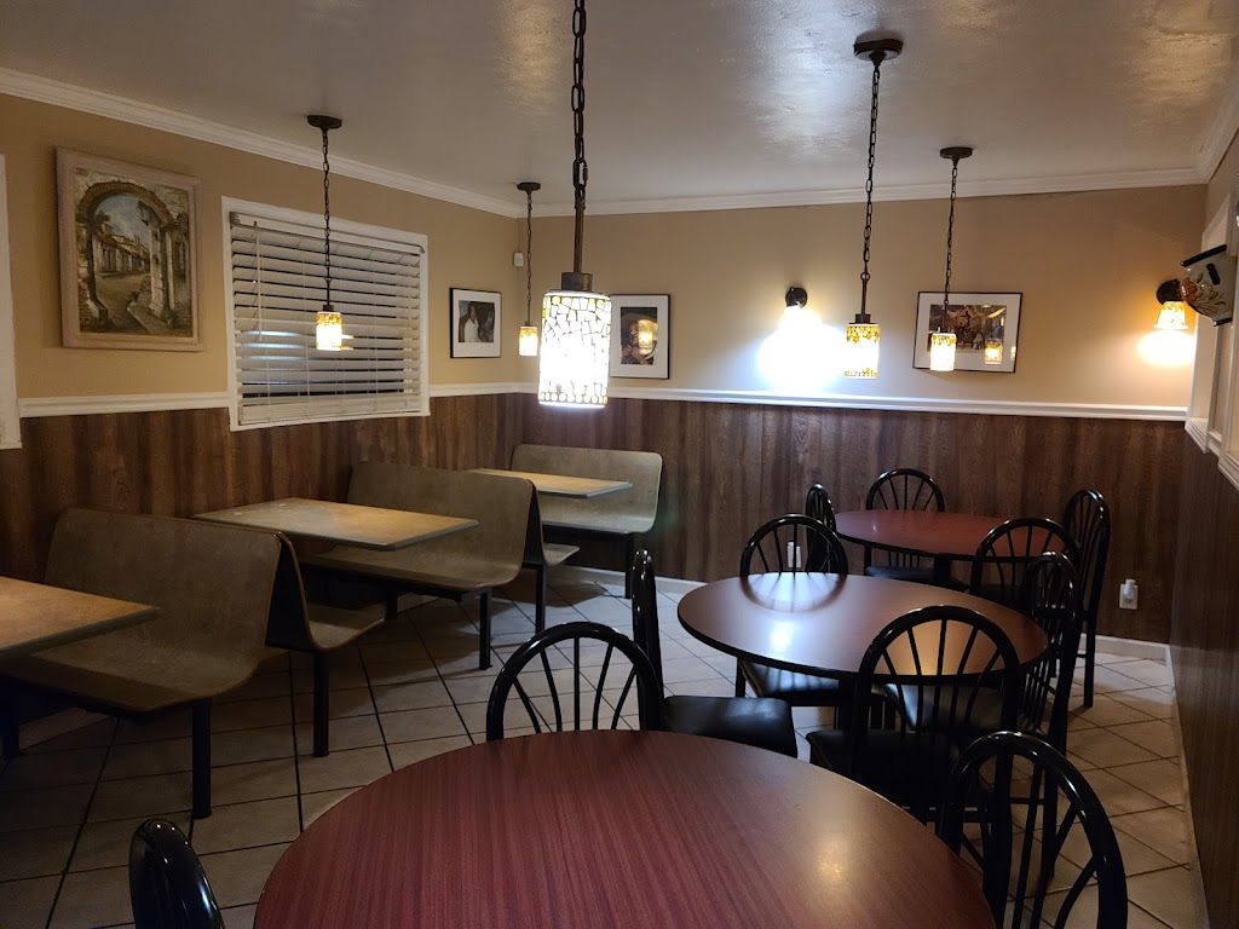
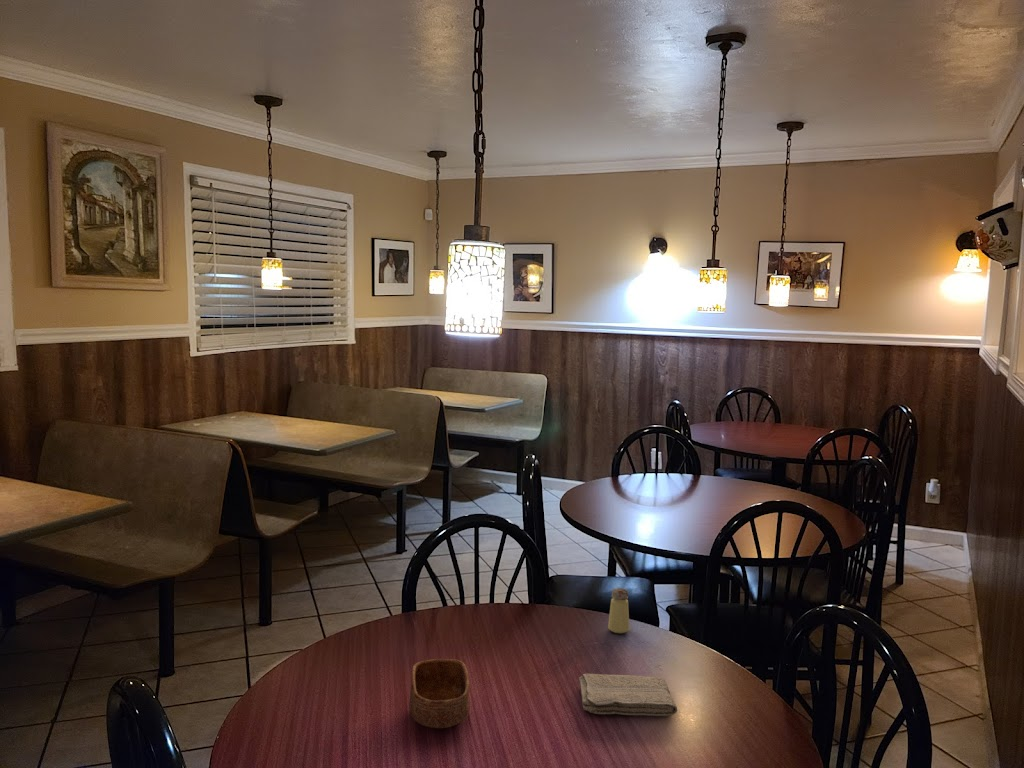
+ bowl [408,658,471,729]
+ saltshaker [607,587,630,634]
+ washcloth [578,673,678,717]
